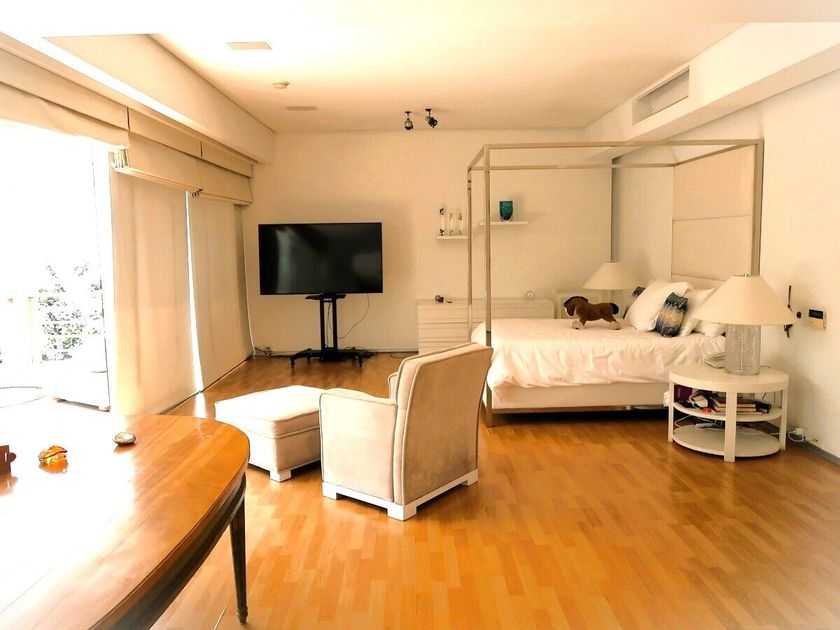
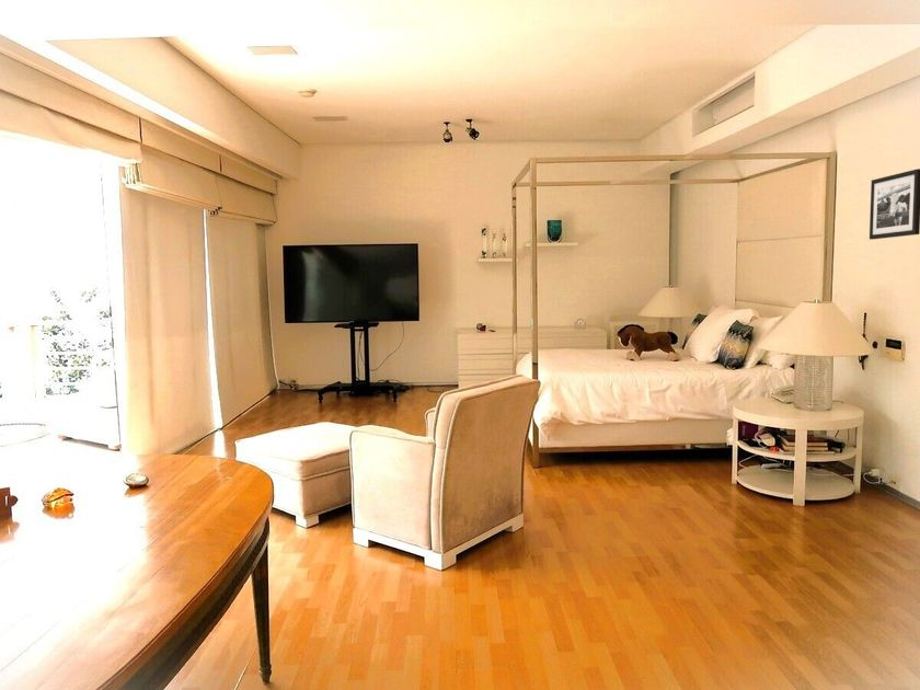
+ picture frame [869,168,920,241]
